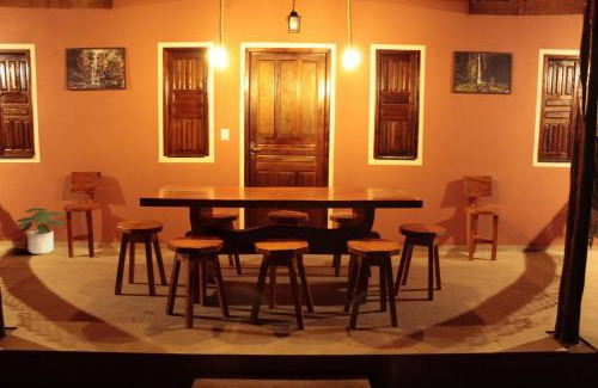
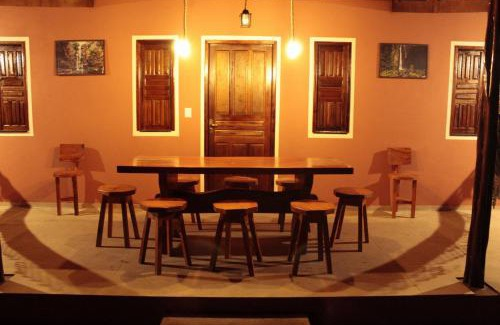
- potted plant [13,207,67,255]
